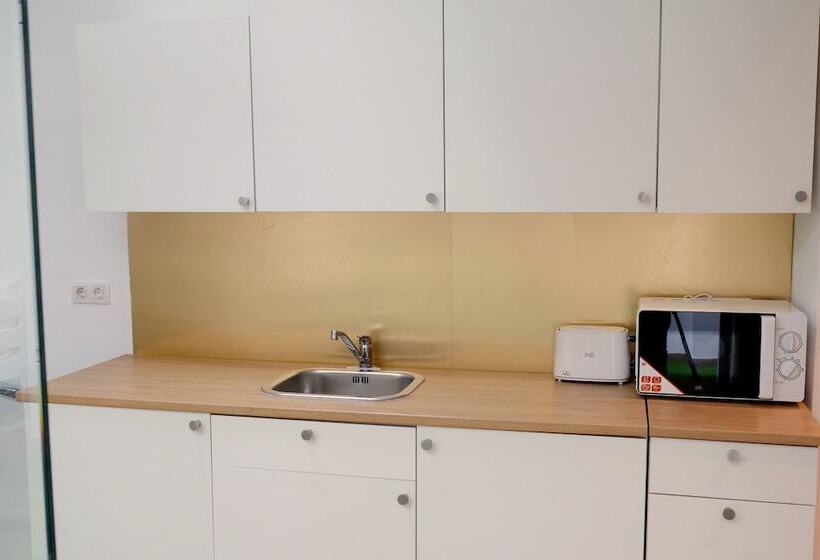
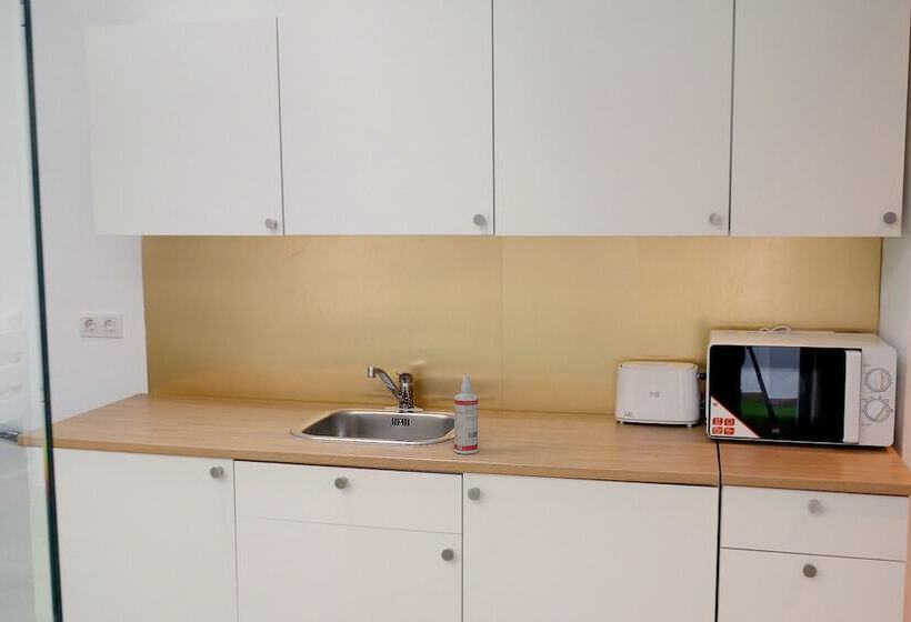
+ spray bottle [453,374,479,454]
